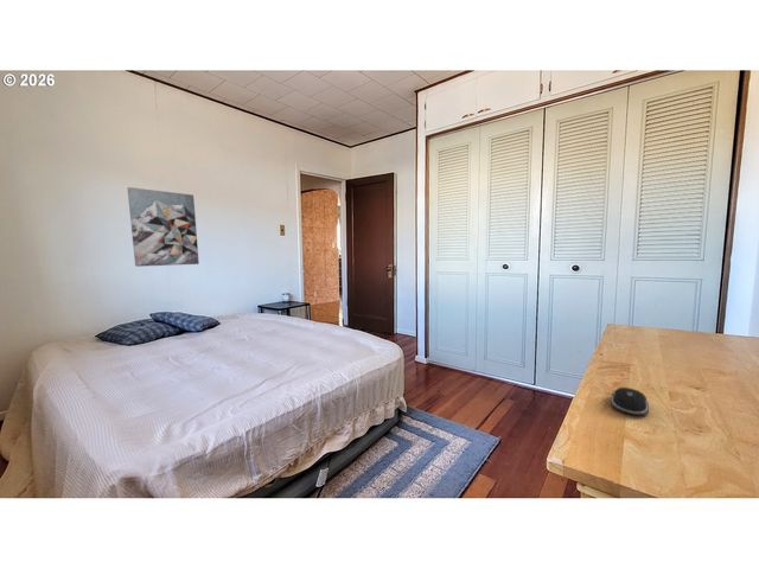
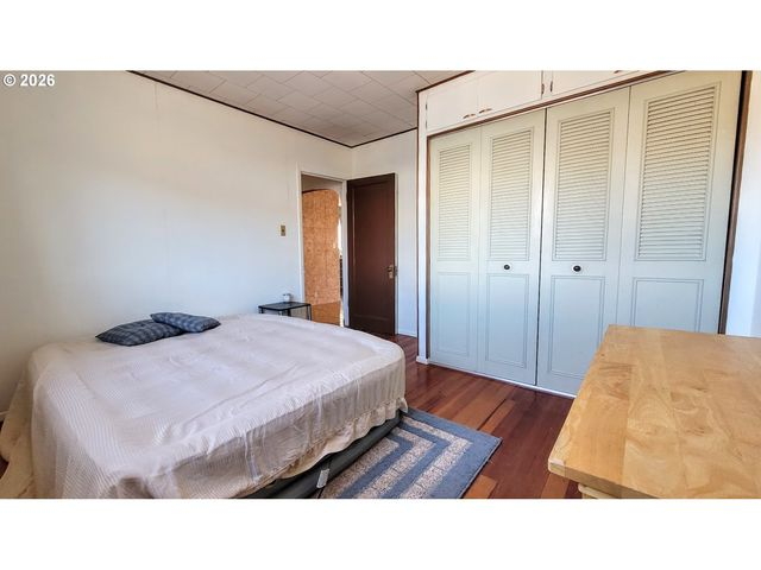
- computer mouse [610,386,650,416]
- wall art [127,186,200,268]
